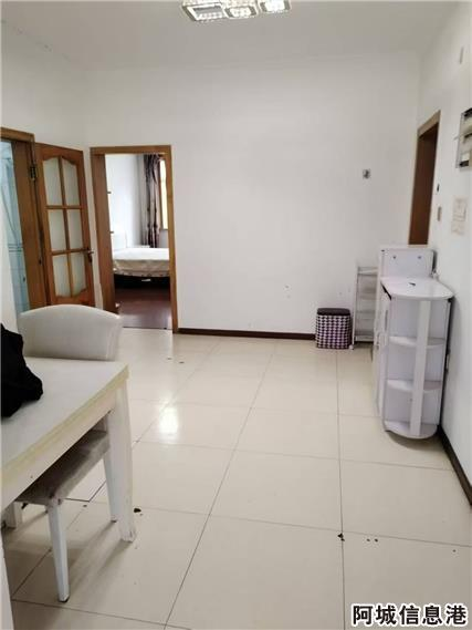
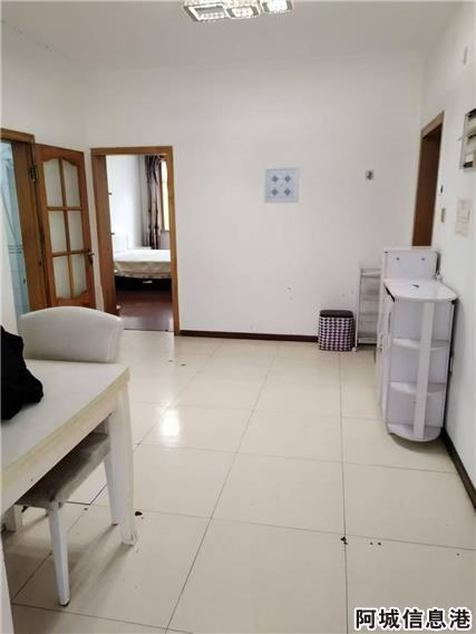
+ wall art [263,166,300,204]
